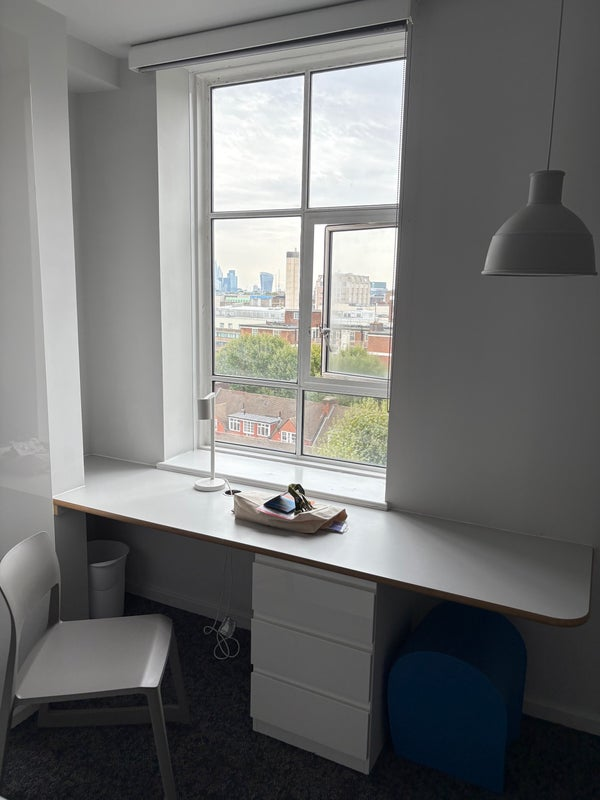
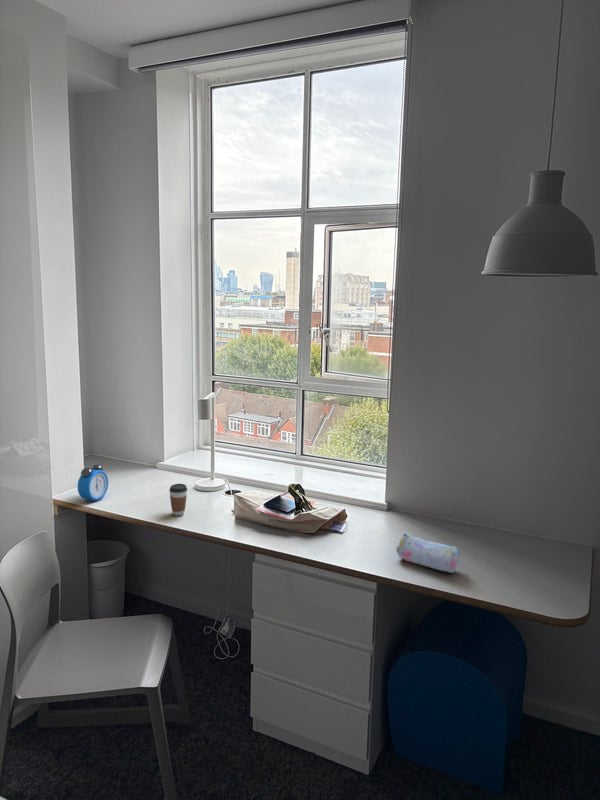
+ pencil case [396,532,461,574]
+ alarm clock [77,463,109,503]
+ coffee cup [168,483,188,516]
